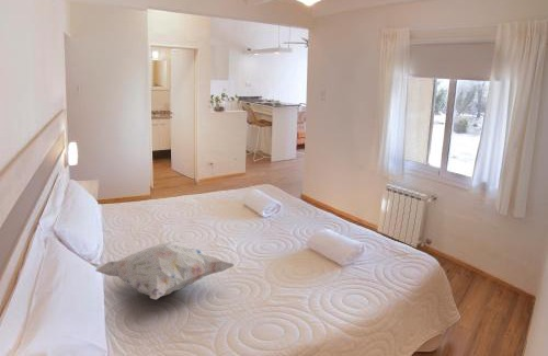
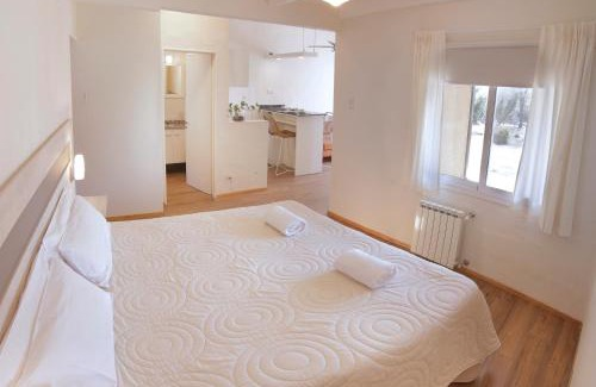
- decorative pillow [94,240,236,301]
